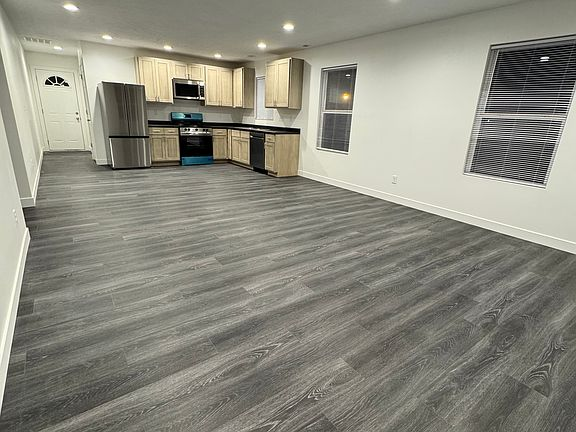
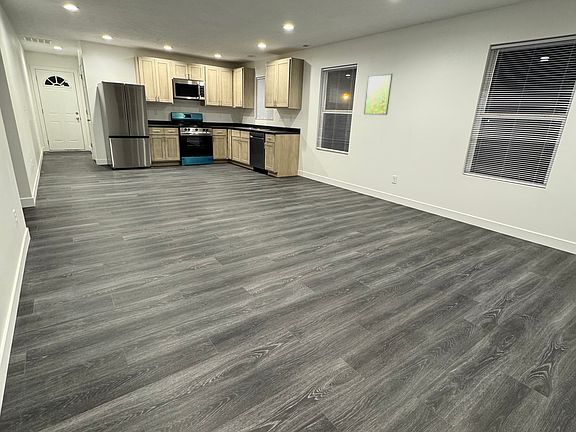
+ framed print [363,73,394,116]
